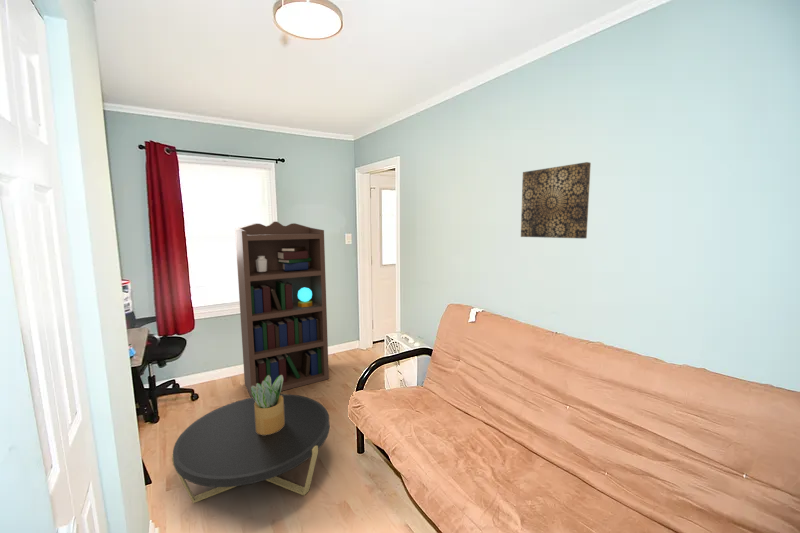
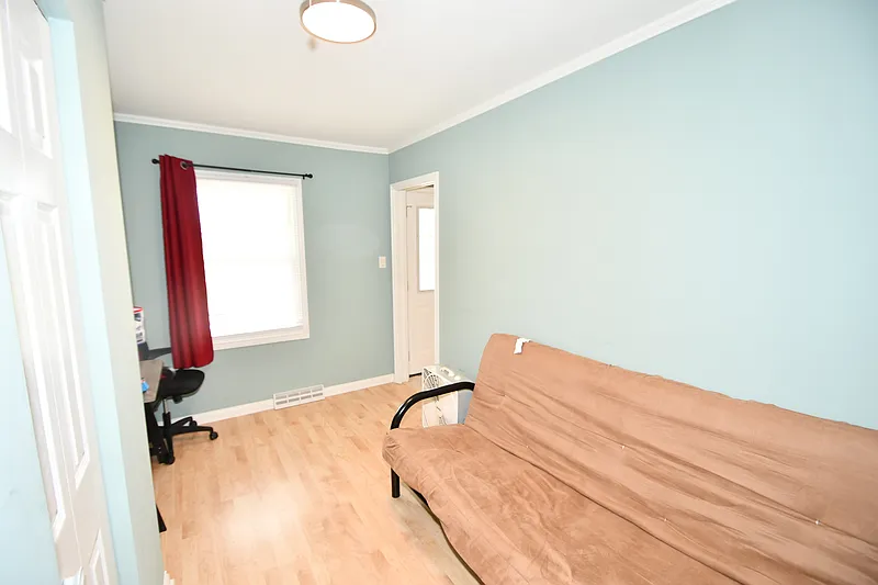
- potted plant [251,375,284,435]
- bookshelf [234,221,330,398]
- wall art [520,161,592,239]
- coffee table [171,393,331,504]
